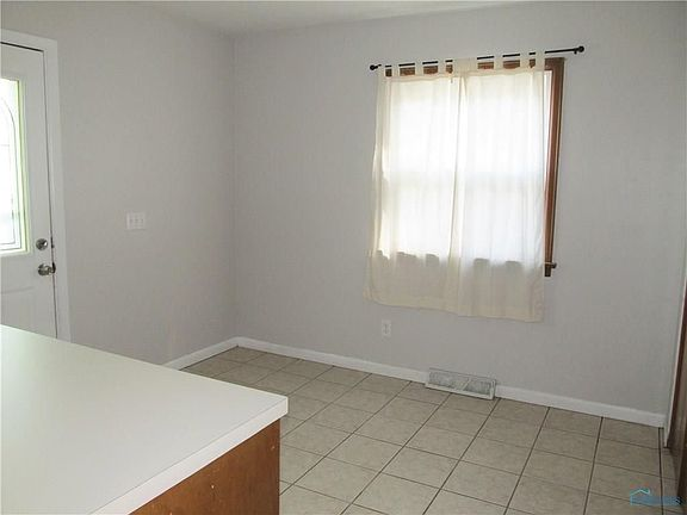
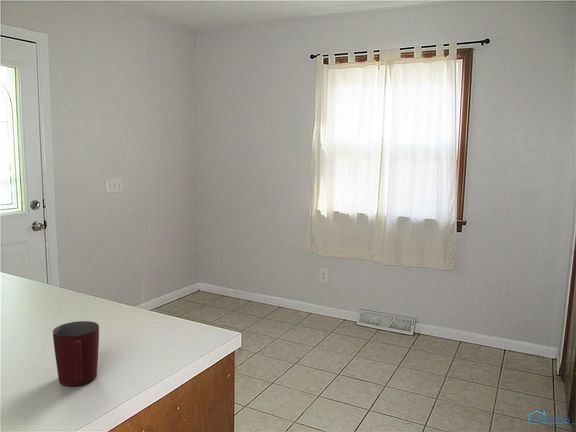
+ mug [52,320,100,387]
